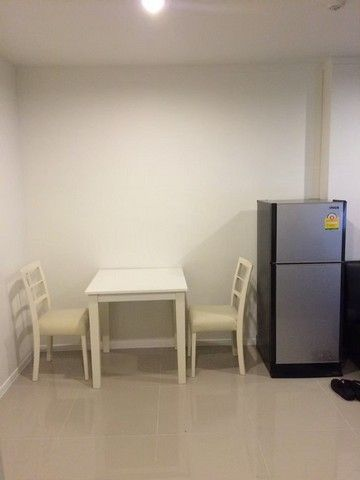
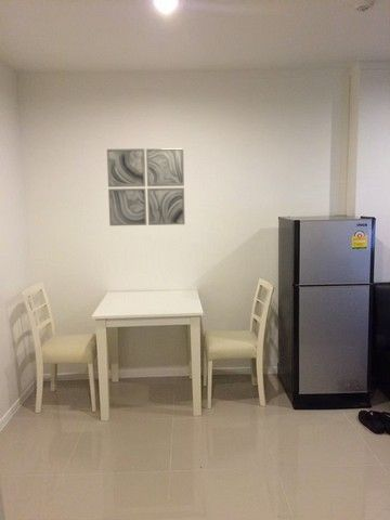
+ wall art [106,147,186,226]
